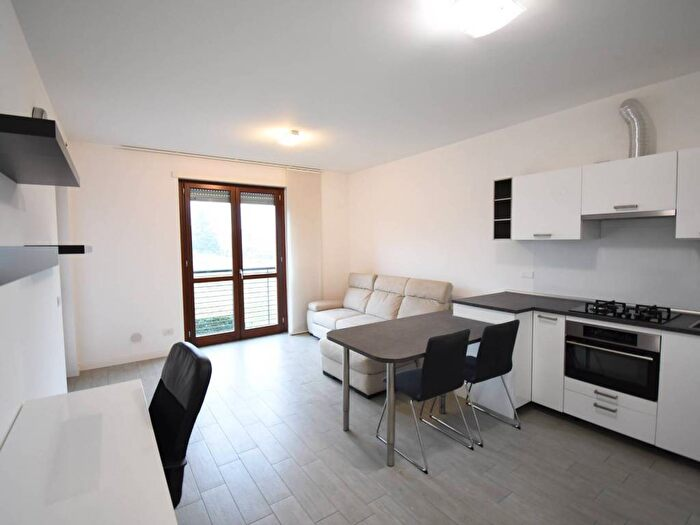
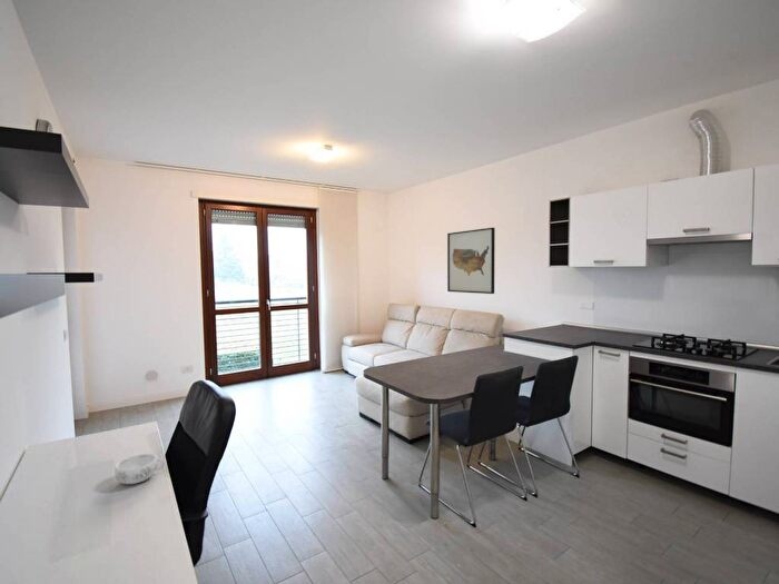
+ wall art [446,227,496,295]
+ decorative bowl [114,452,166,485]
